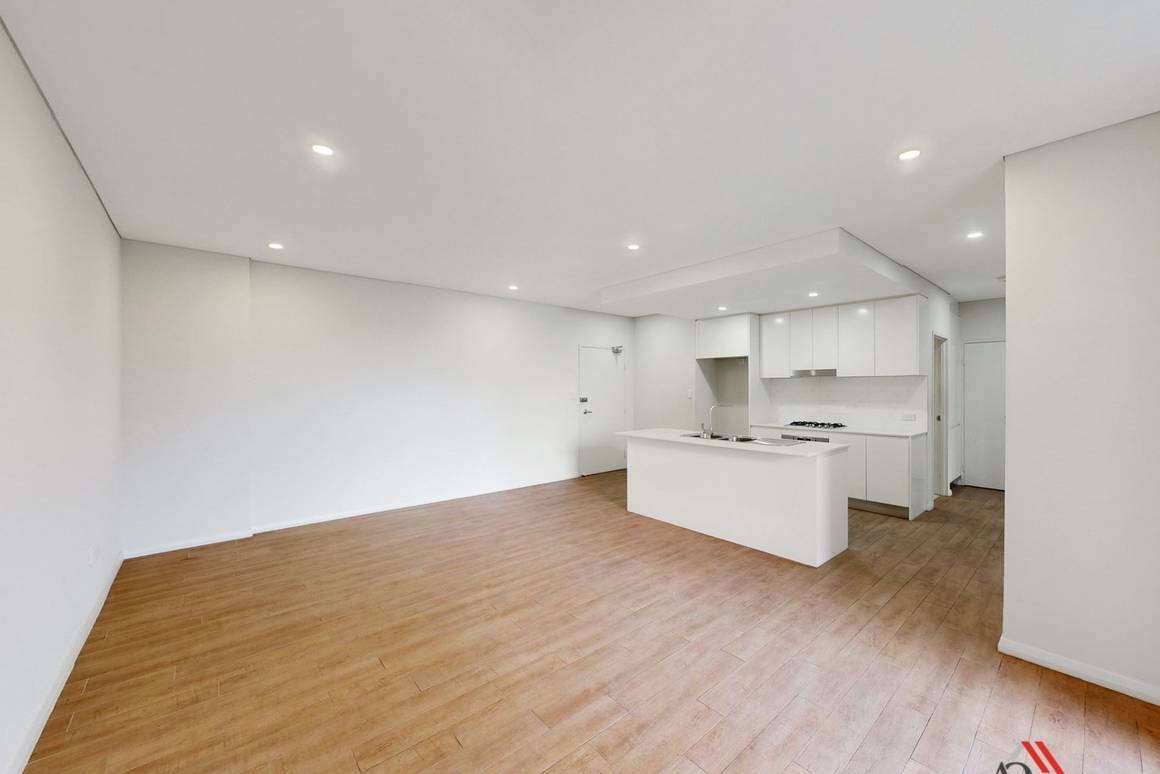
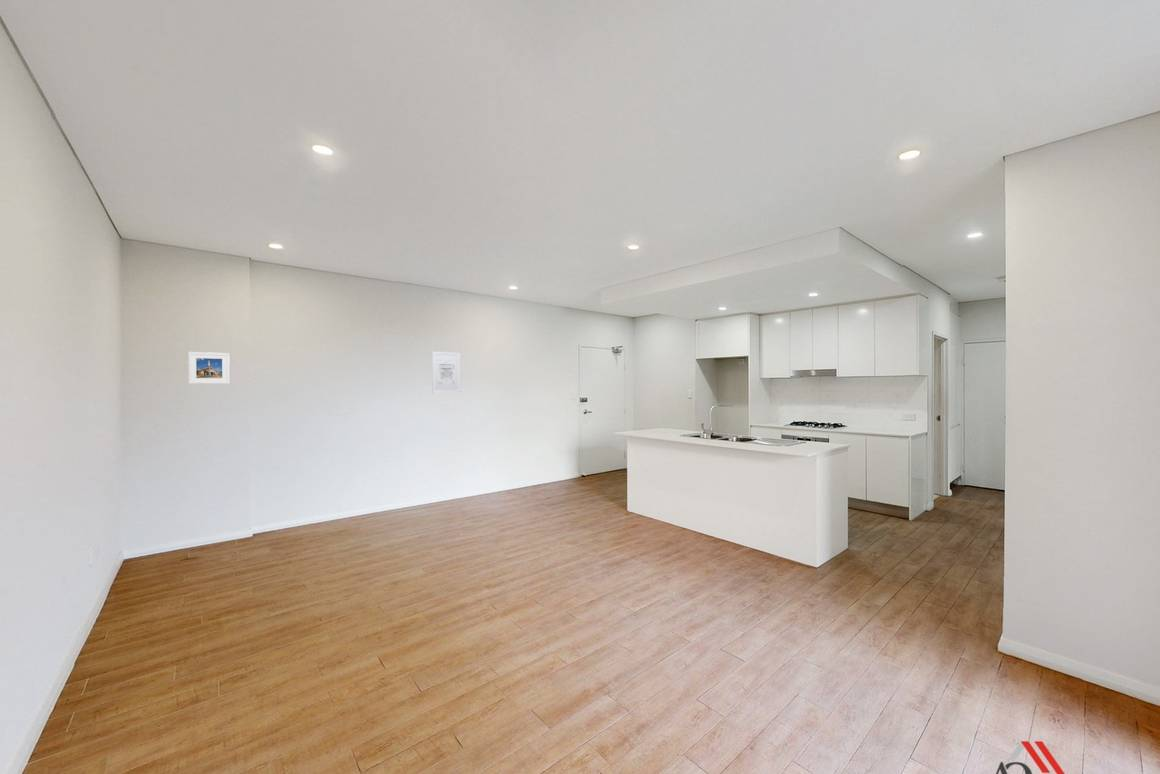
+ wall art [431,351,461,394]
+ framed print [187,351,231,385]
